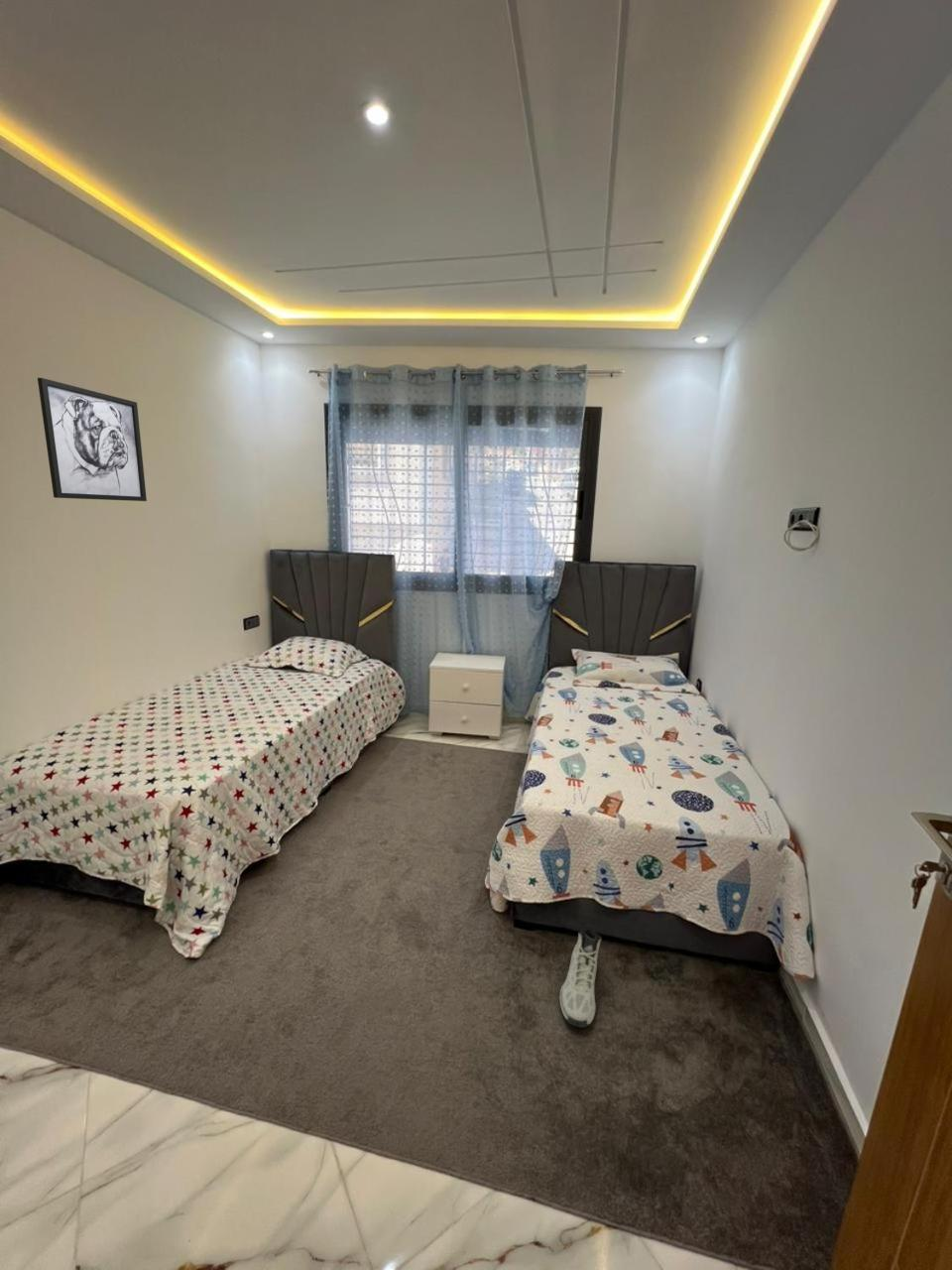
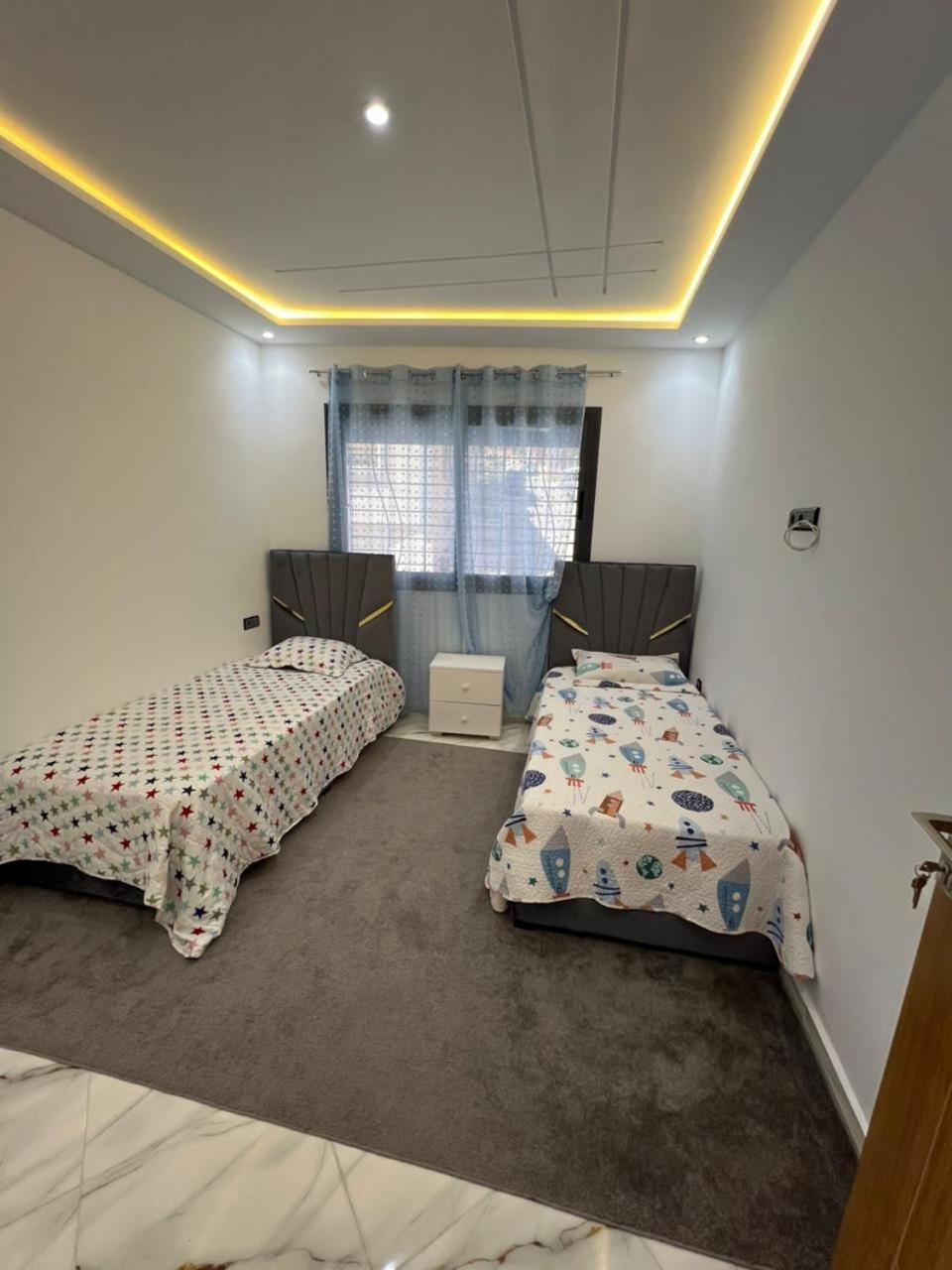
- wall art [37,377,148,502]
- sneaker [558,928,603,1029]
